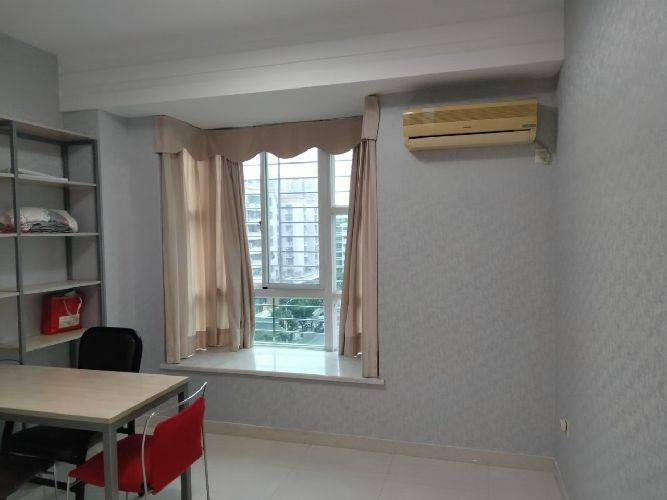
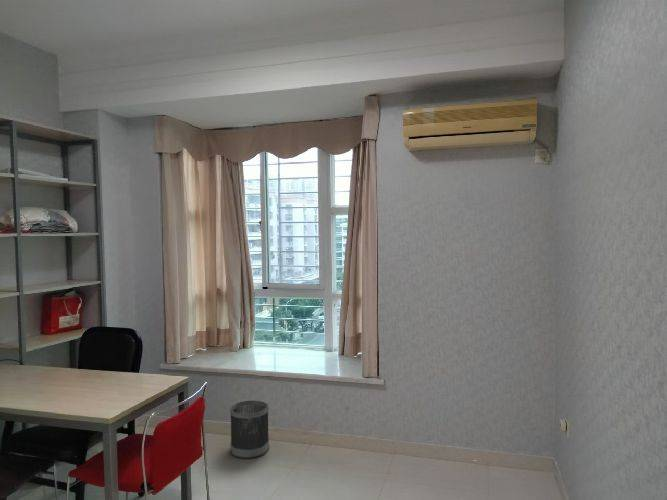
+ wastebasket [229,399,270,460]
